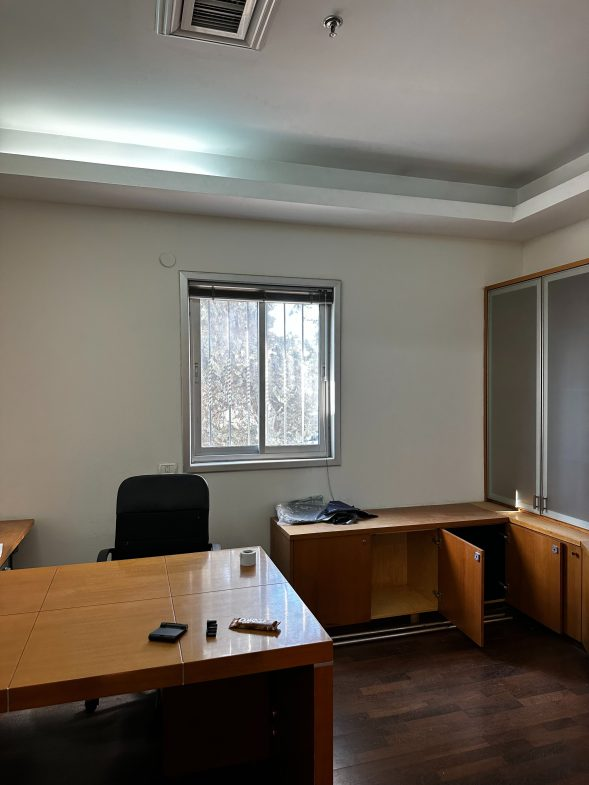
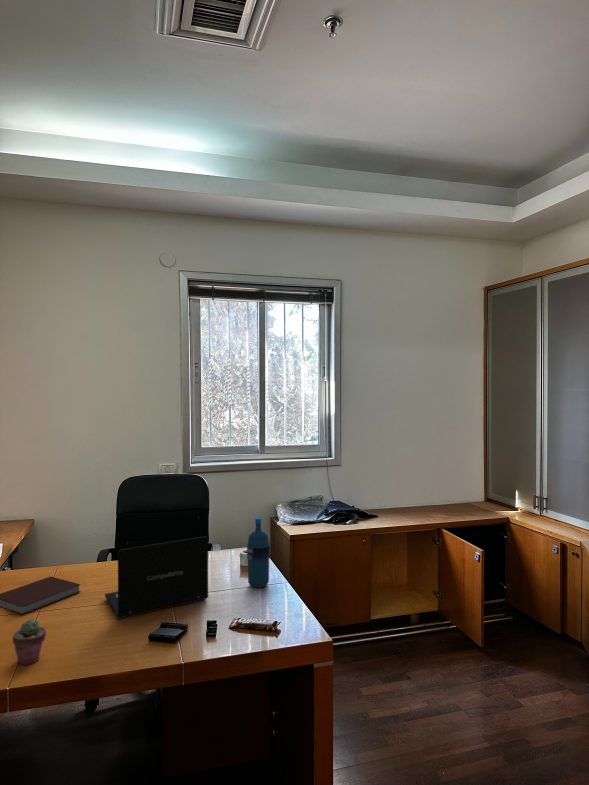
+ water bottle [246,517,271,588]
+ notebook [0,576,82,616]
+ potted succulent [11,618,47,666]
+ laptop [104,535,210,620]
